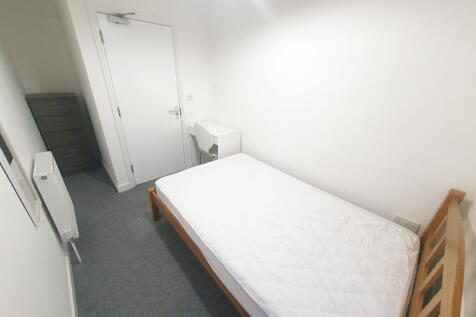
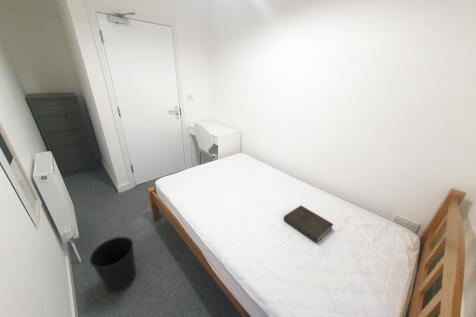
+ wastebasket [88,236,137,294]
+ book [283,205,334,244]
